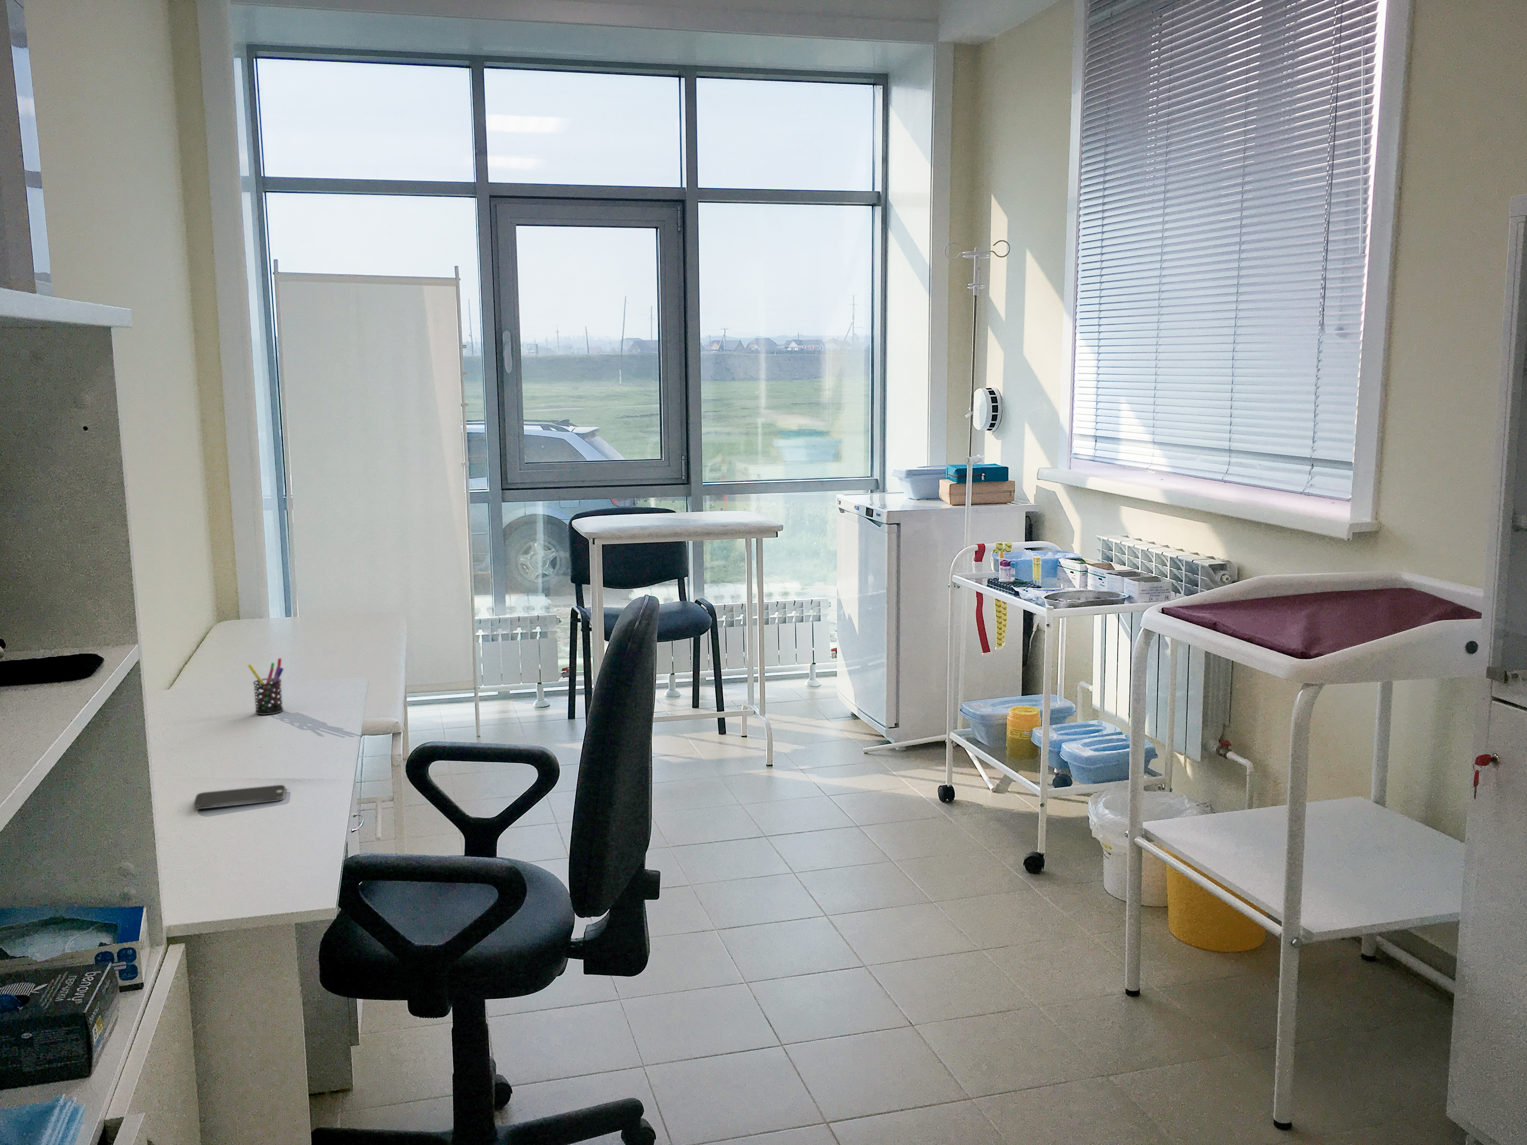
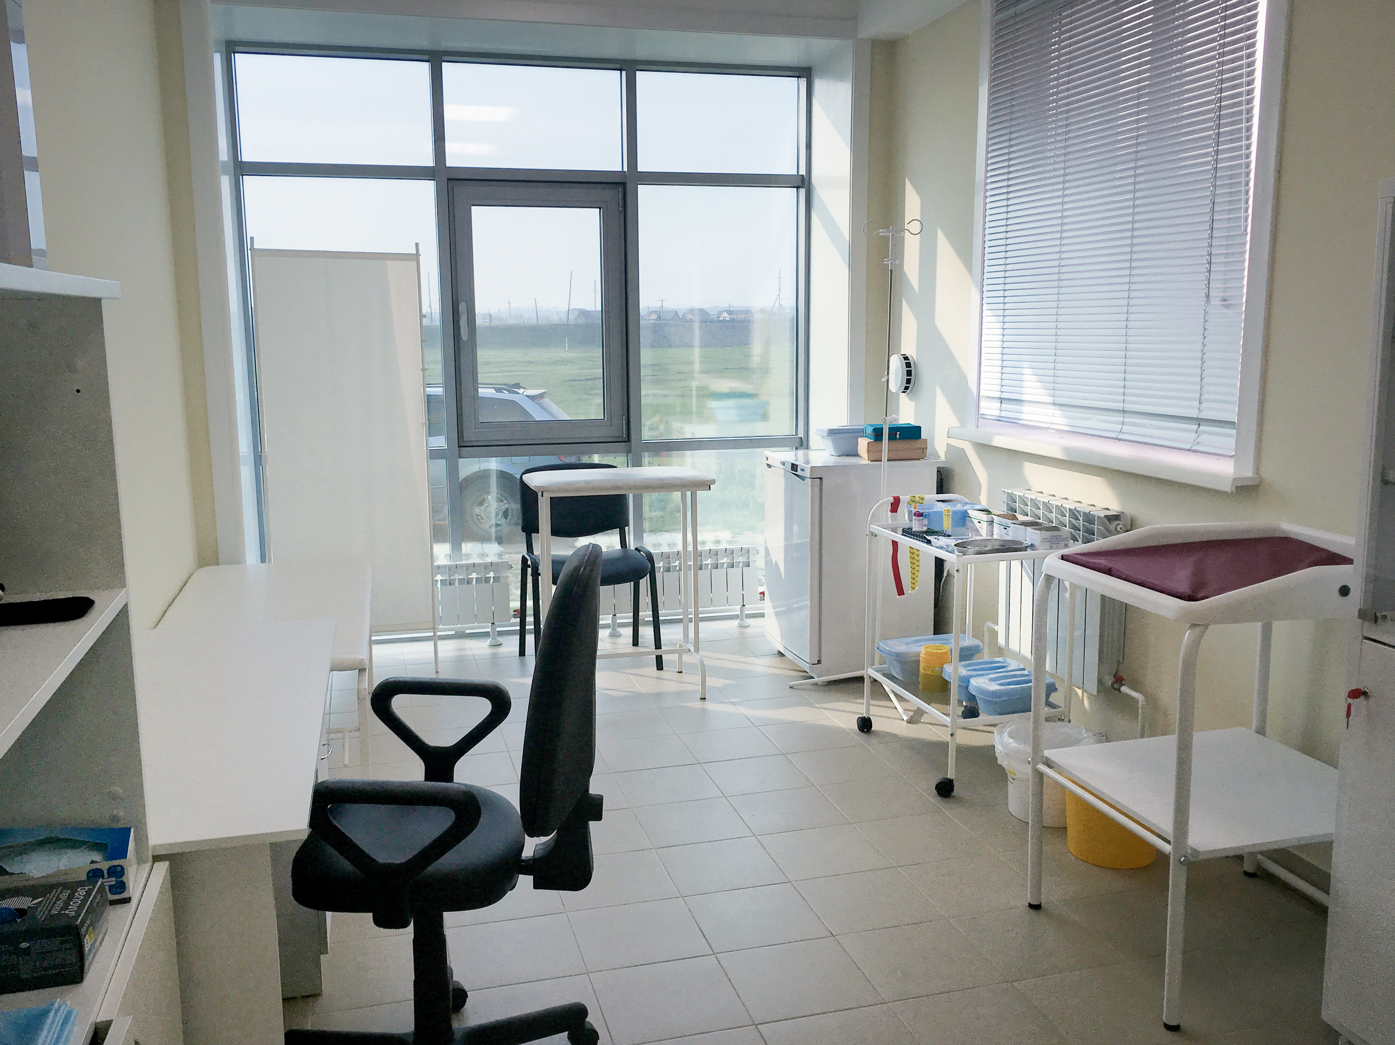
- smartphone [192,784,286,809]
- pen holder [248,658,284,716]
